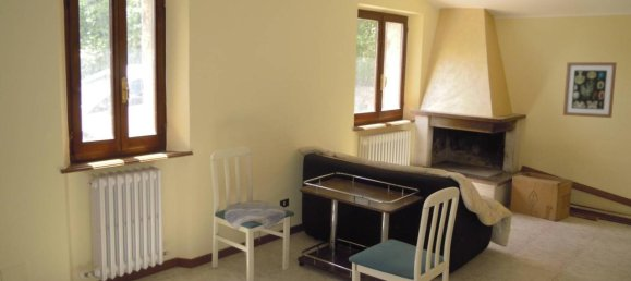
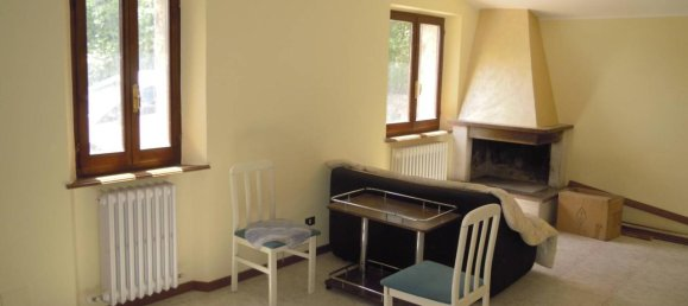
- wall art [562,61,618,119]
